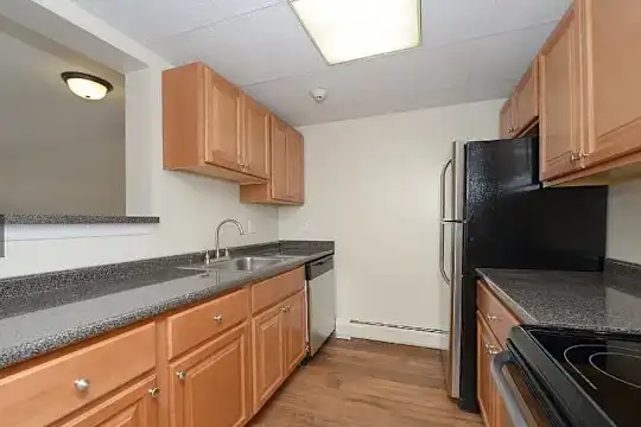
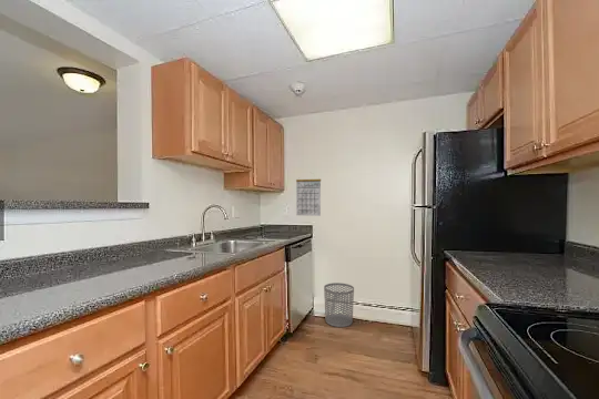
+ waste bin [323,282,355,328]
+ calendar [295,172,322,217]
